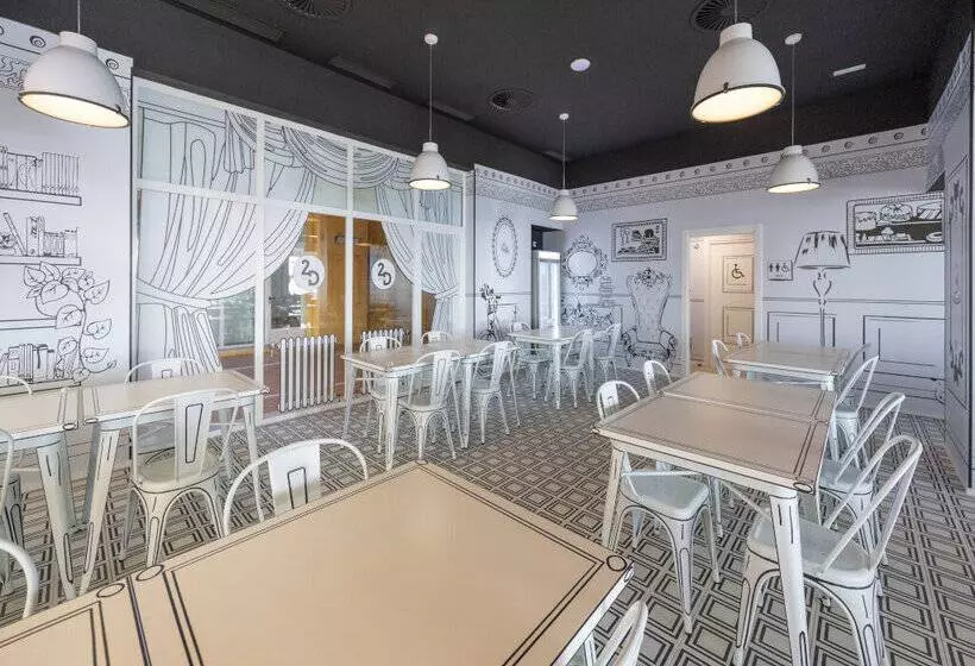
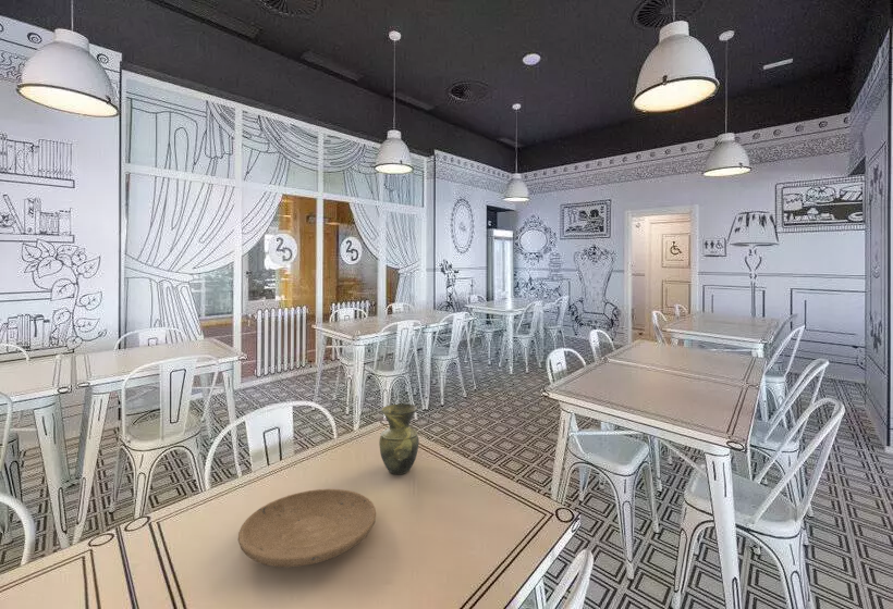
+ vase [378,402,420,475]
+ plate [237,488,377,568]
